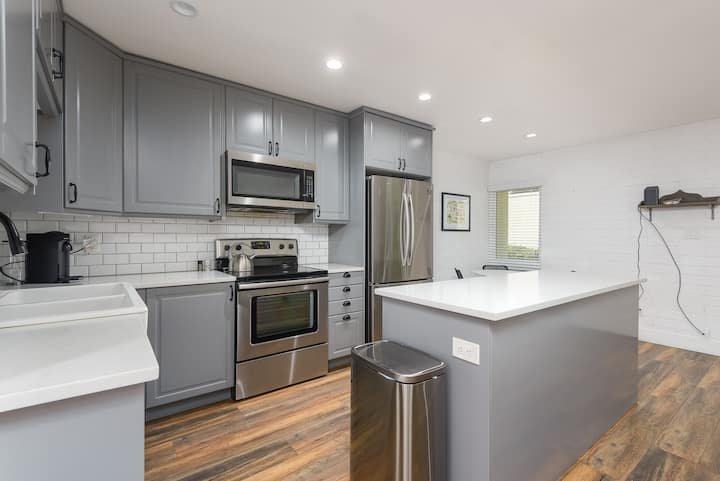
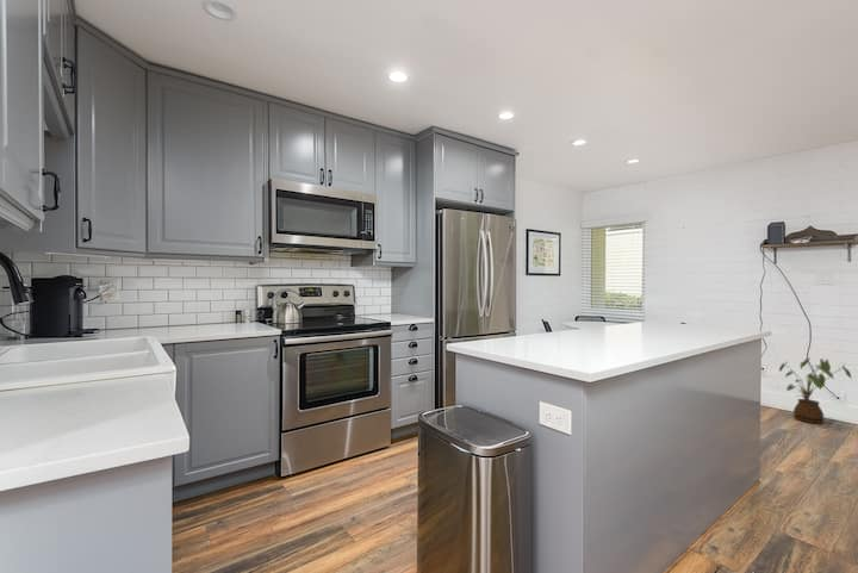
+ house plant [778,356,852,425]
